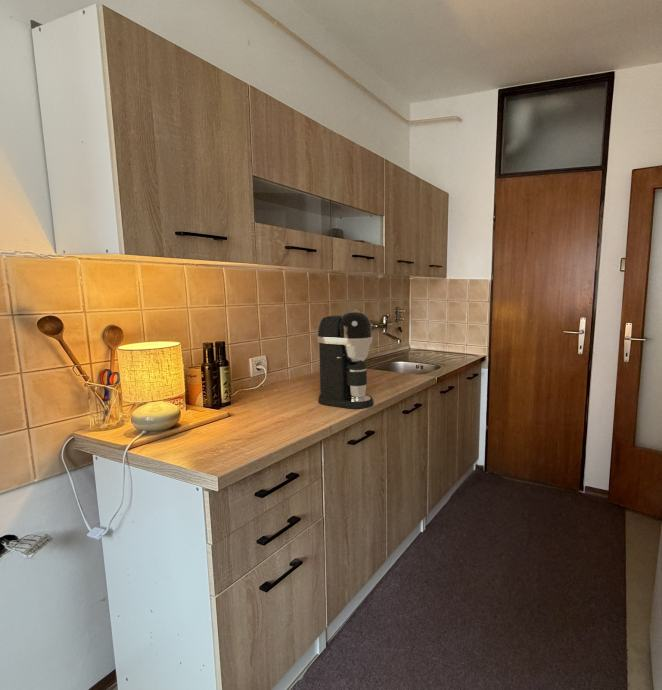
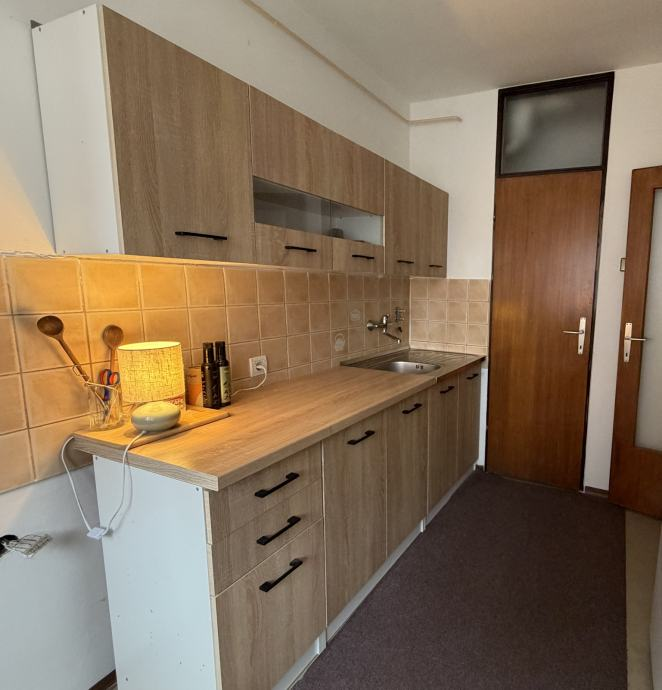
- coffee maker [317,310,375,410]
